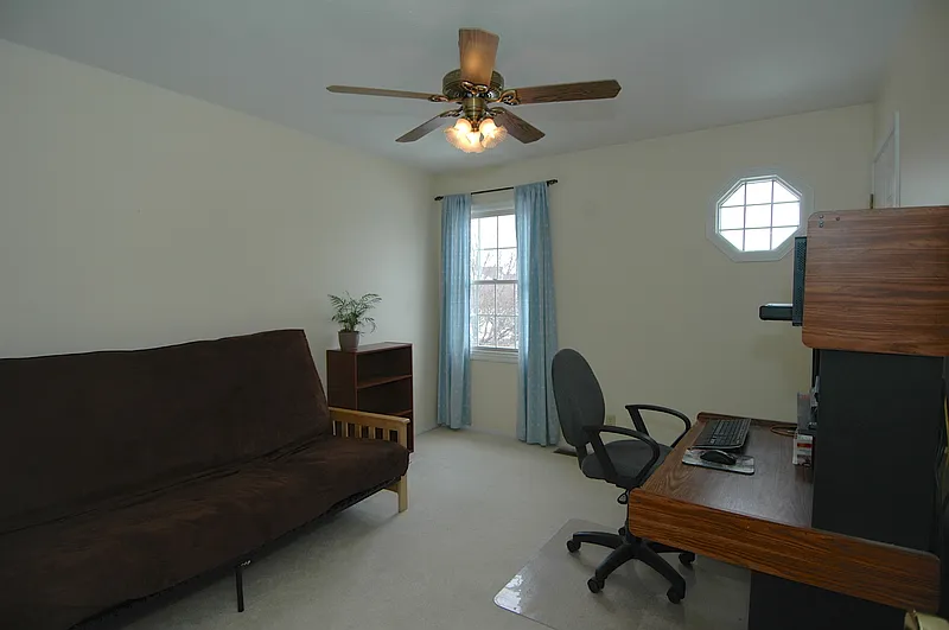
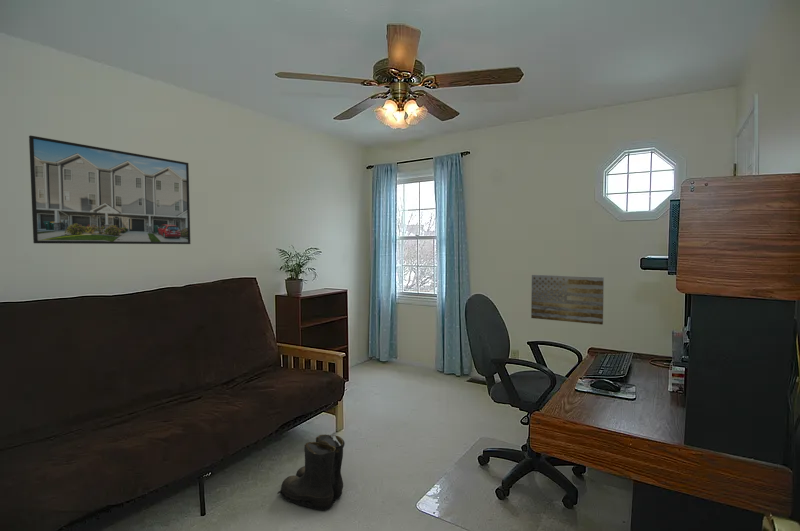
+ wall art [530,274,605,326]
+ boots [277,433,346,511]
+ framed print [28,135,191,245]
